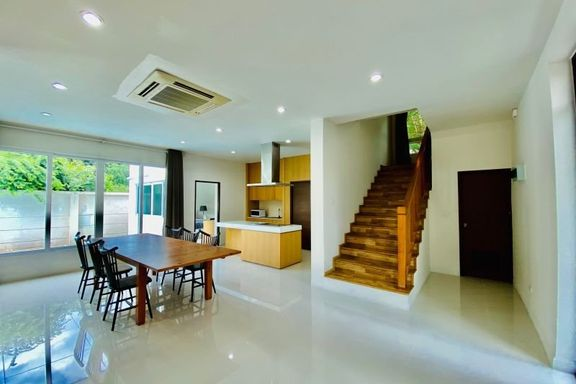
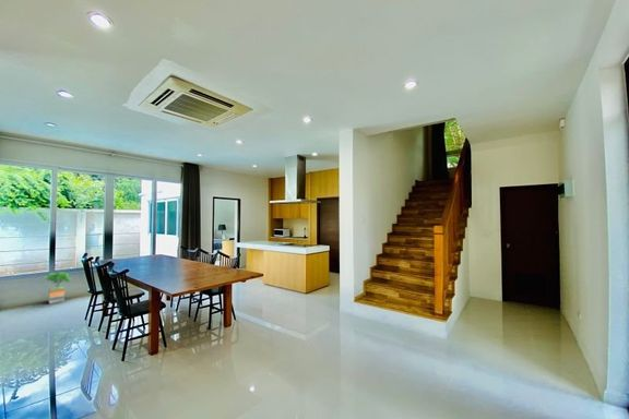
+ potted tree [45,272,72,304]
